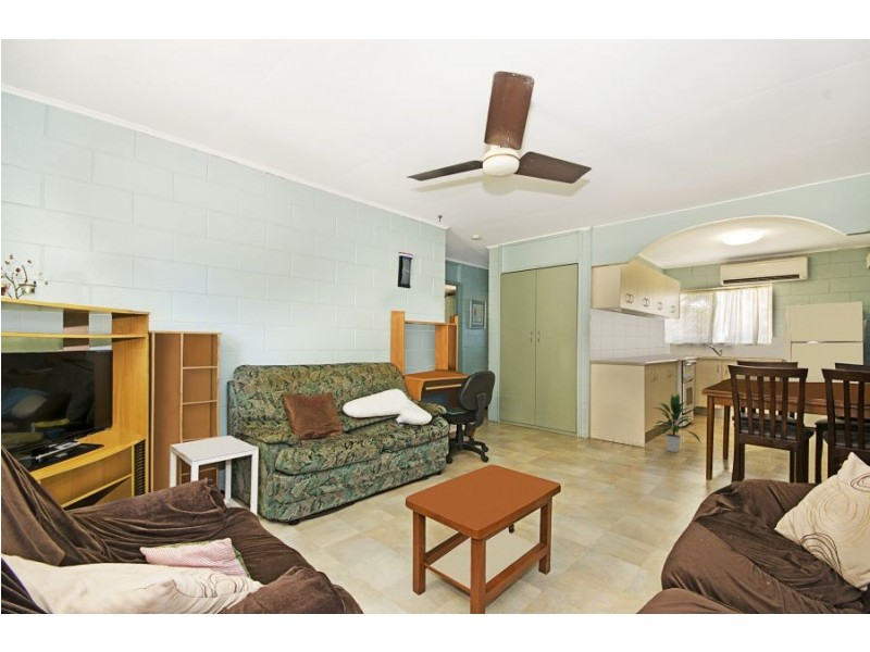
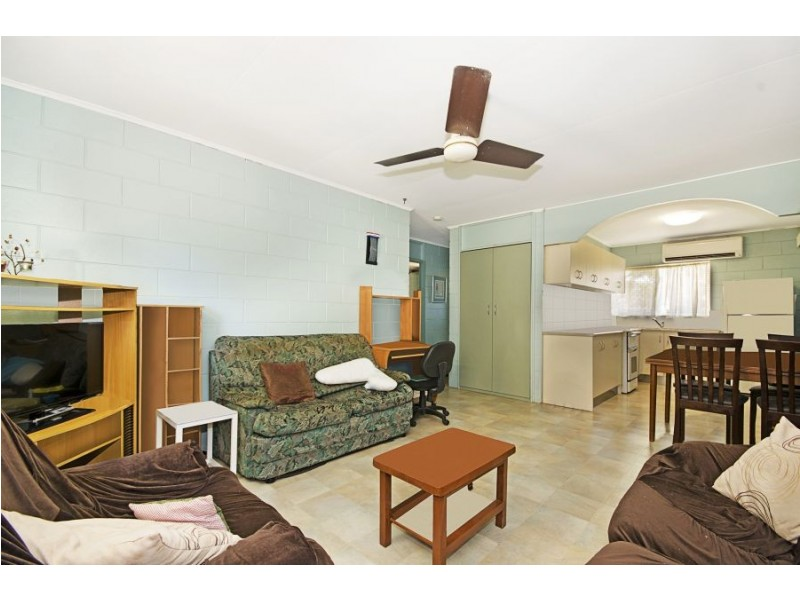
- indoor plant [650,393,703,453]
